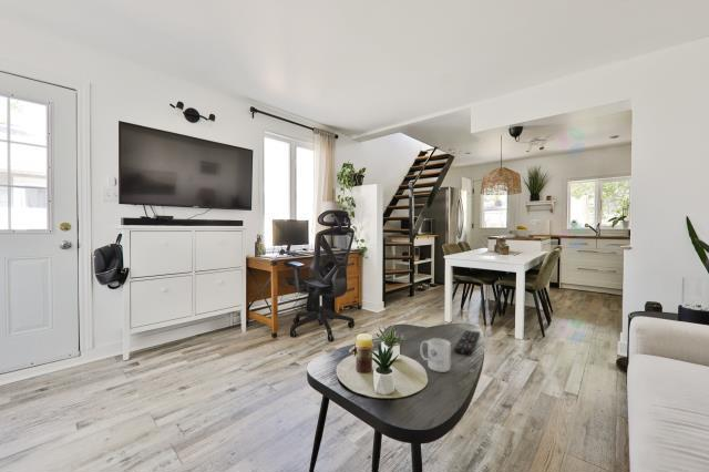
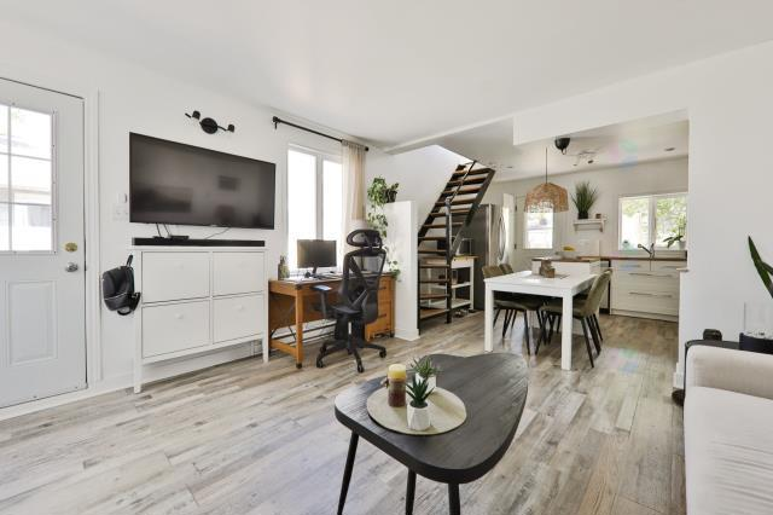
- mug [419,337,452,373]
- remote control [453,329,481,356]
